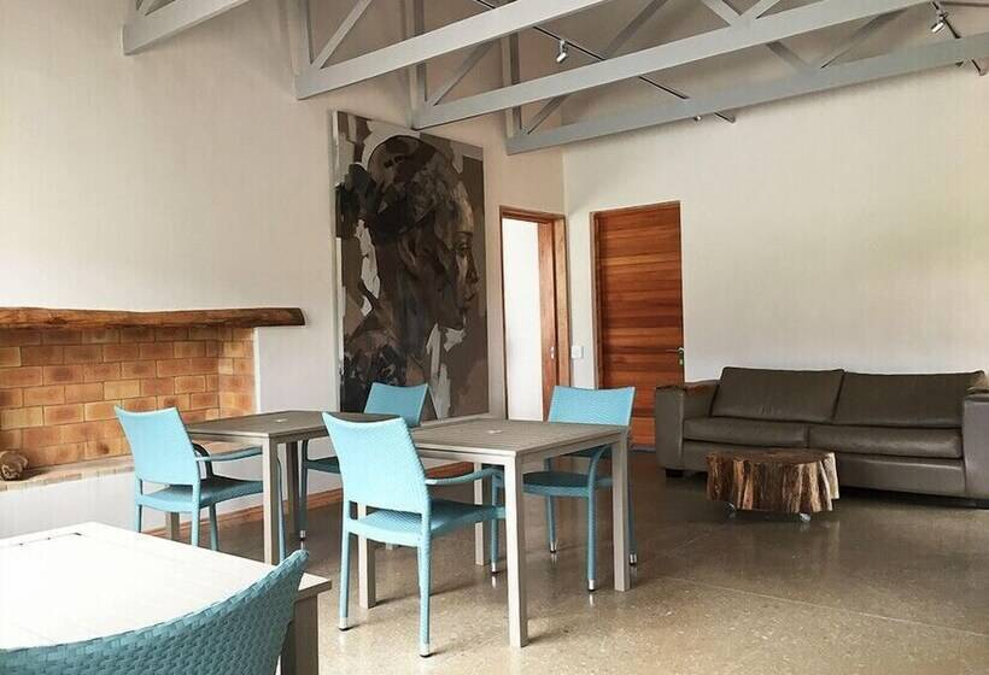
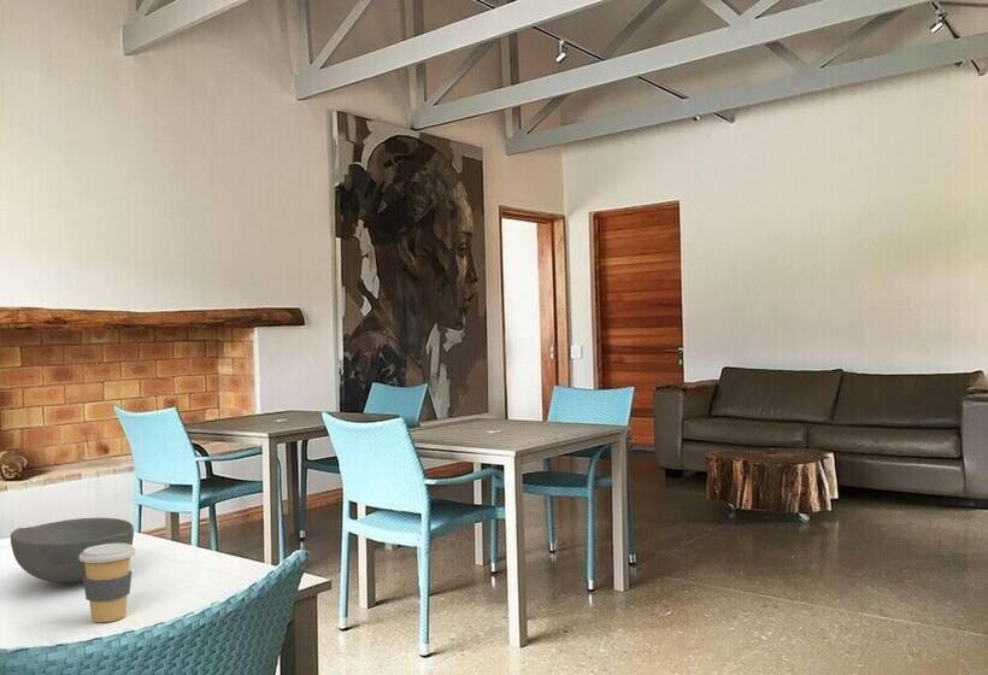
+ bowl [10,517,135,585]
+ coffee cup [80,544,136,623]
